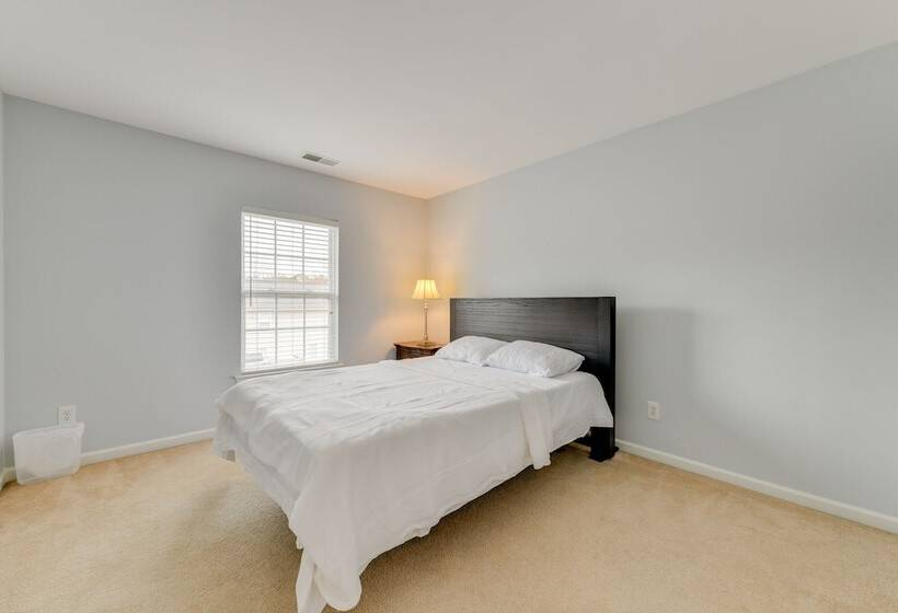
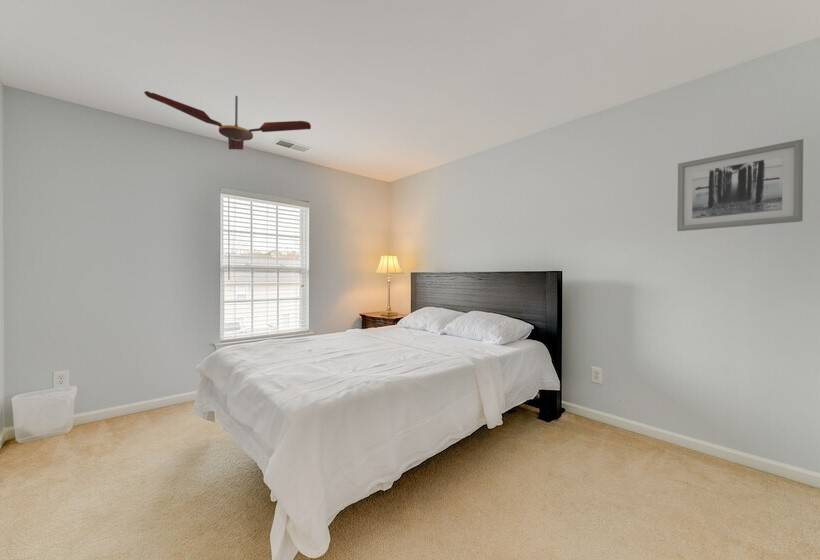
+ ceiling fan [143,90,312,151]
+ wall art [676,138,804,232]
